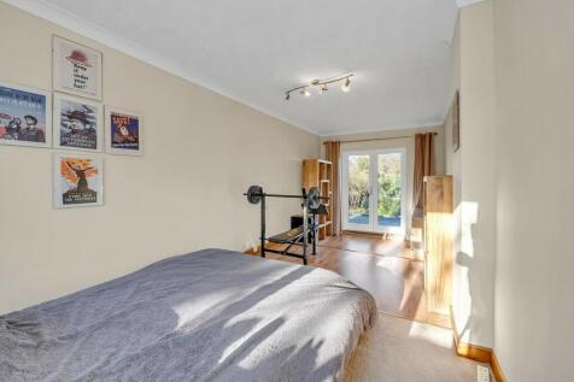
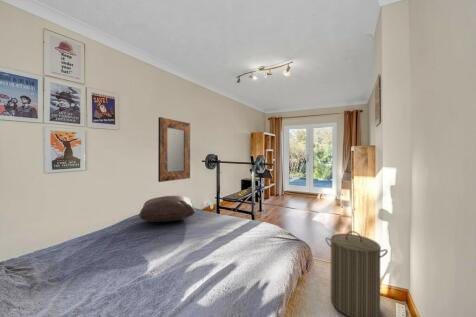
+ home mirror [157,116,191,183]
+ laundry hamper [324,230,389,317]
+ pillow [138,195,196,223]
